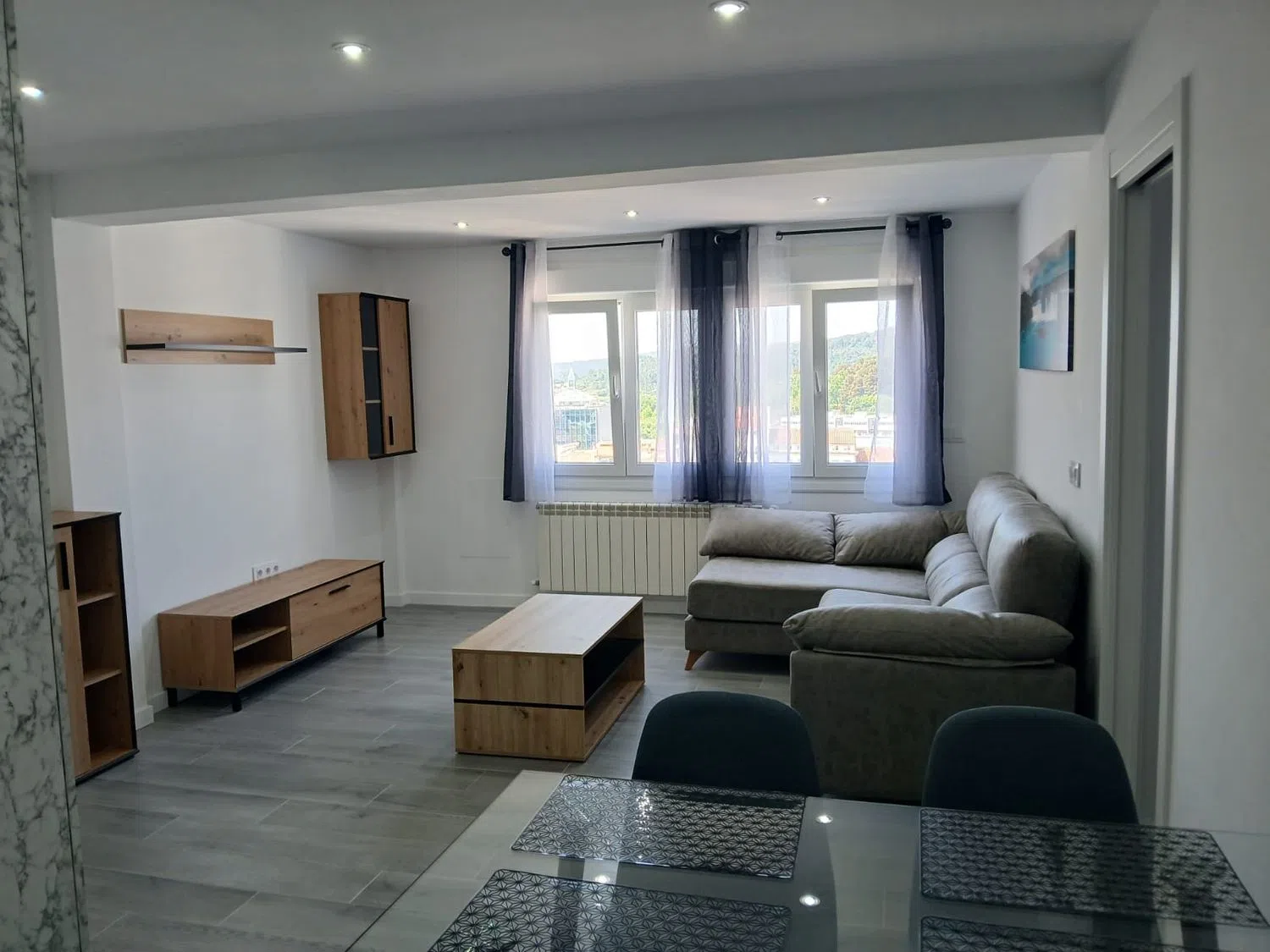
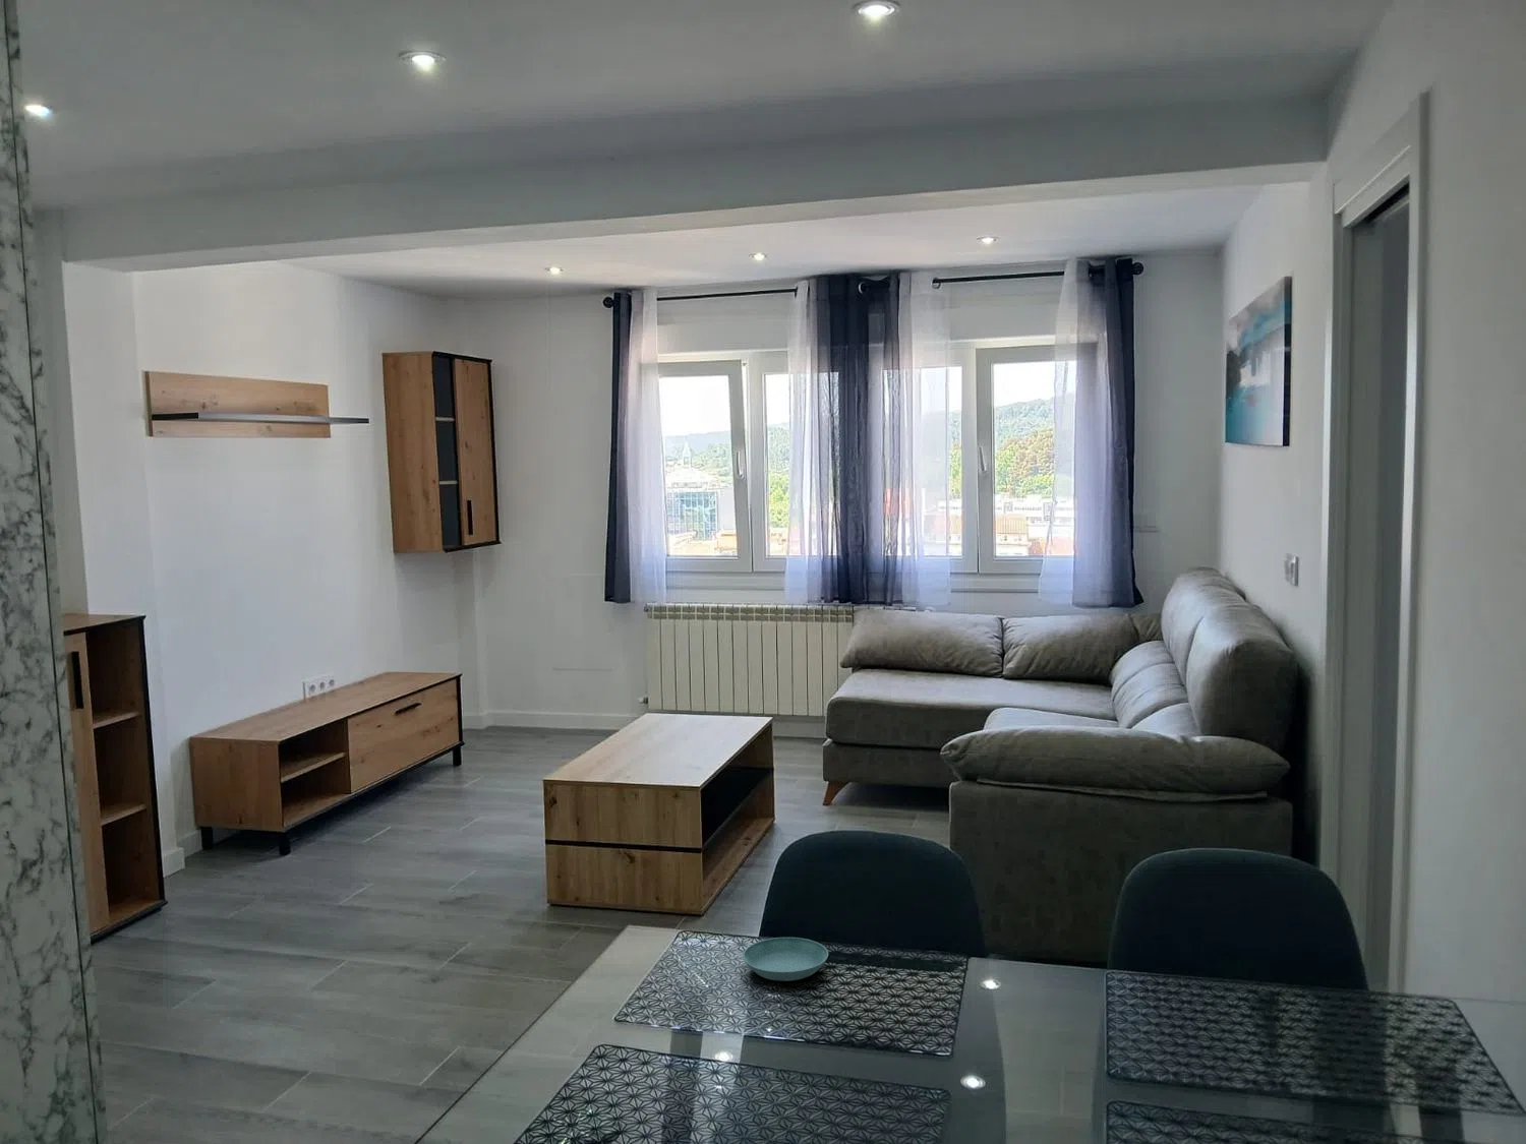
+ saucer [741,936,829,982]
